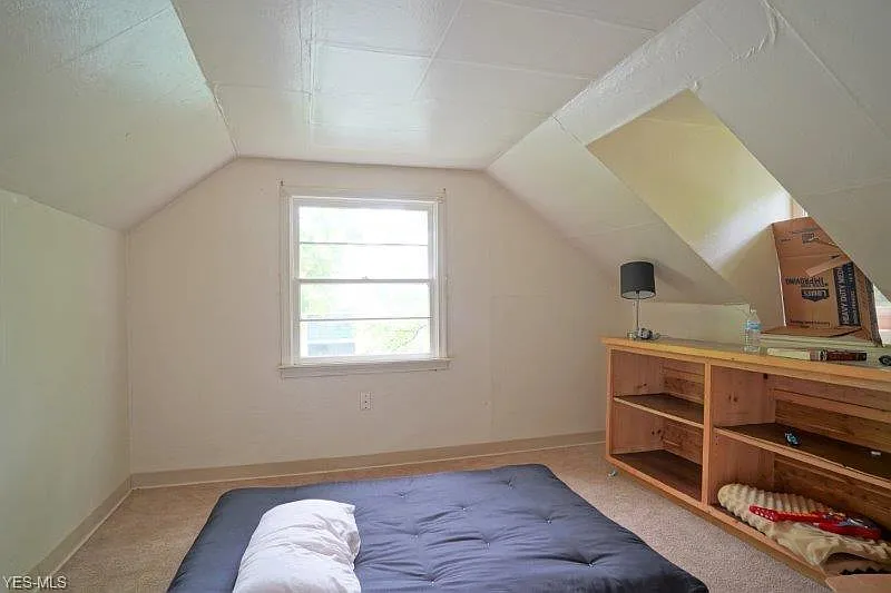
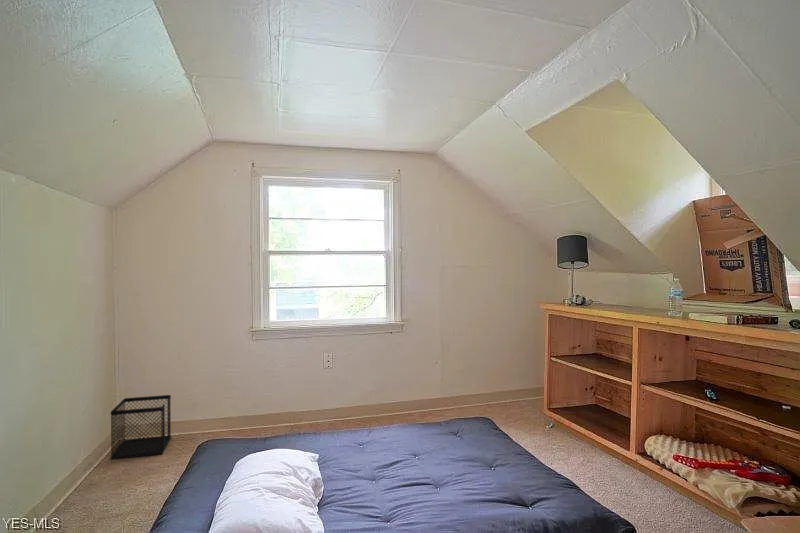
+ wastebasket [110,394,172,461]
